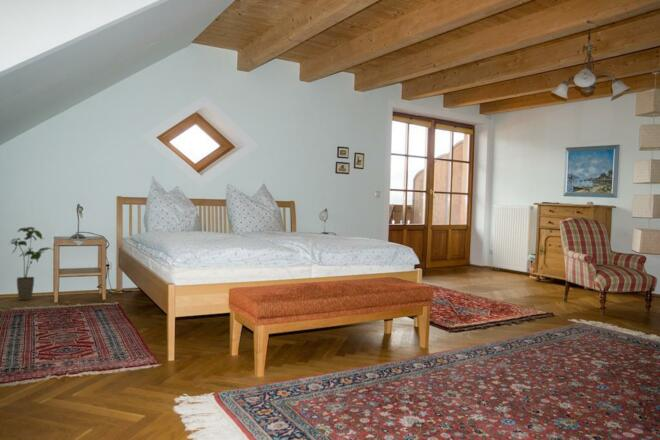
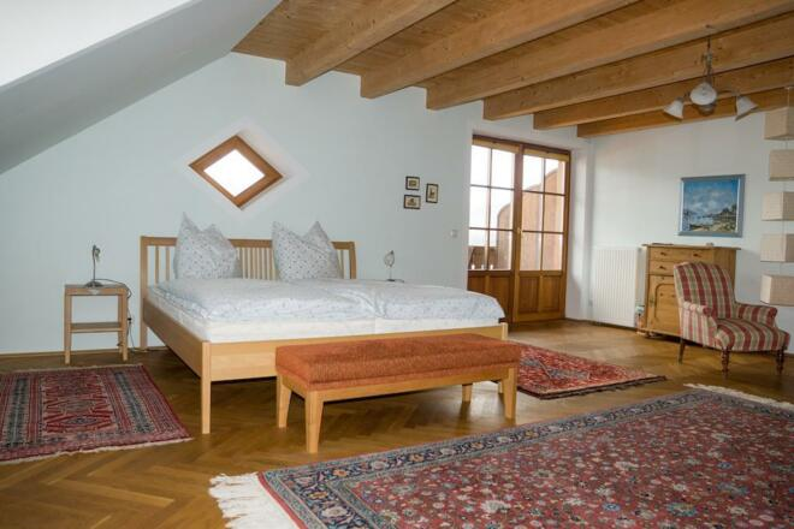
- house plant [8,226,54,301]
